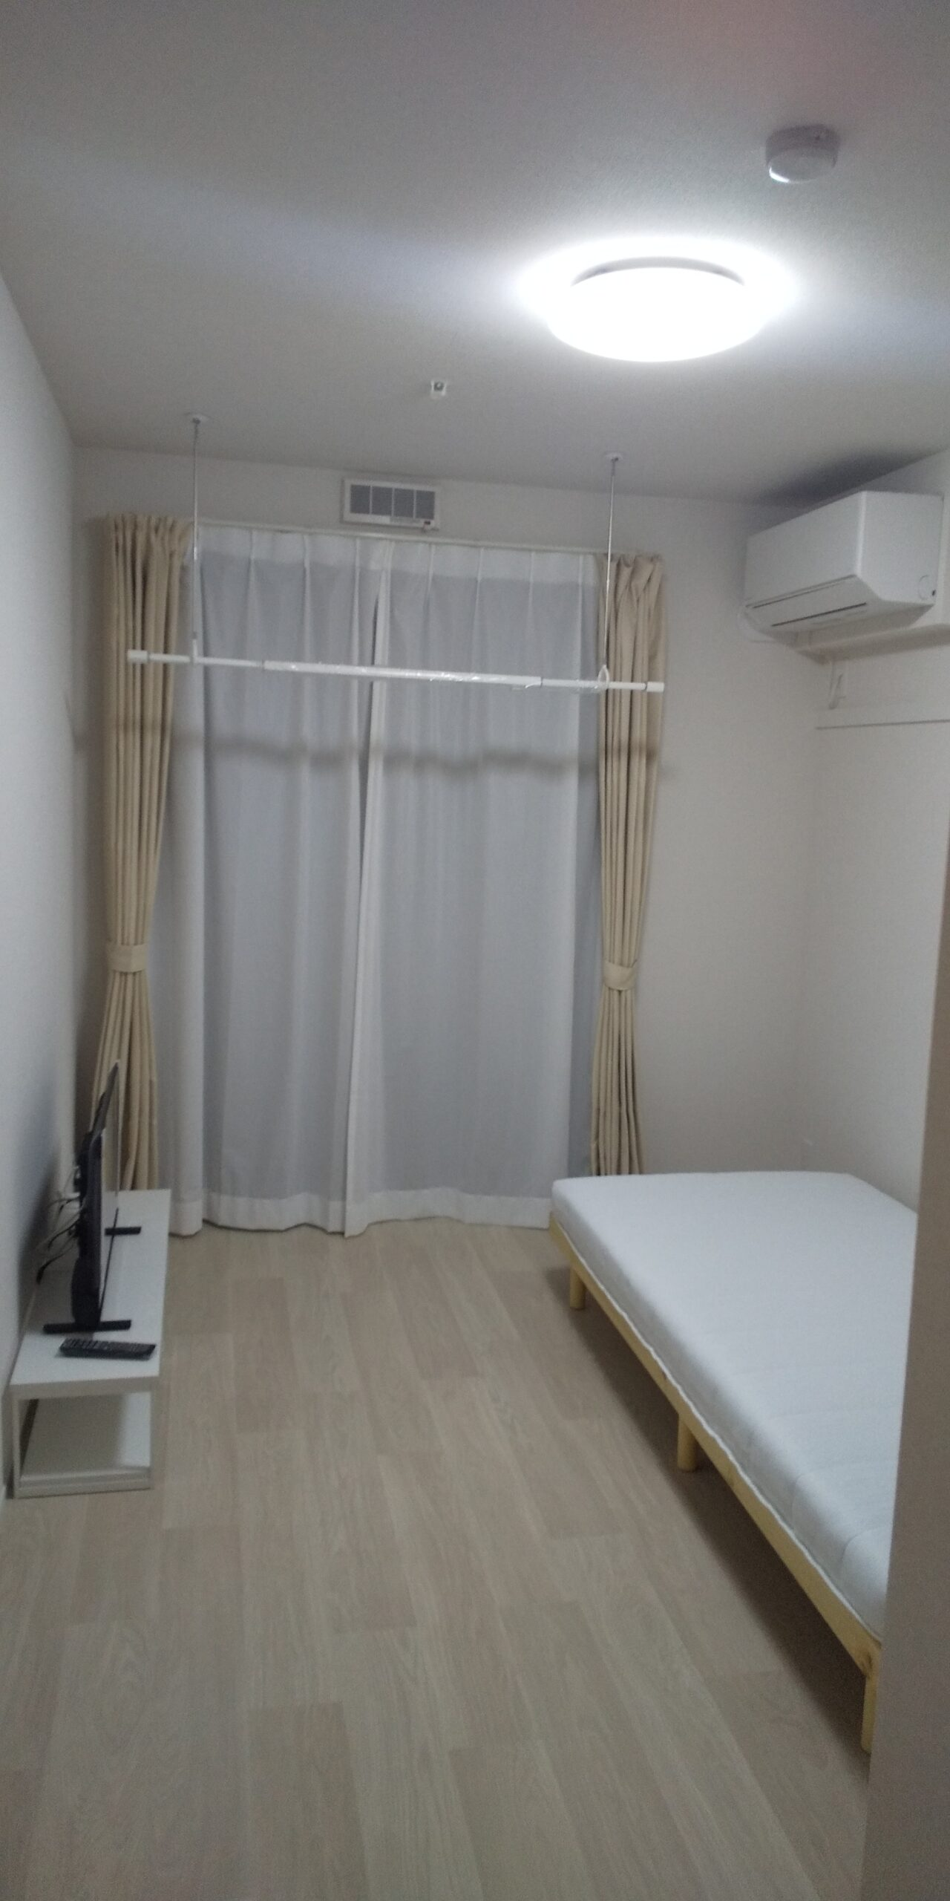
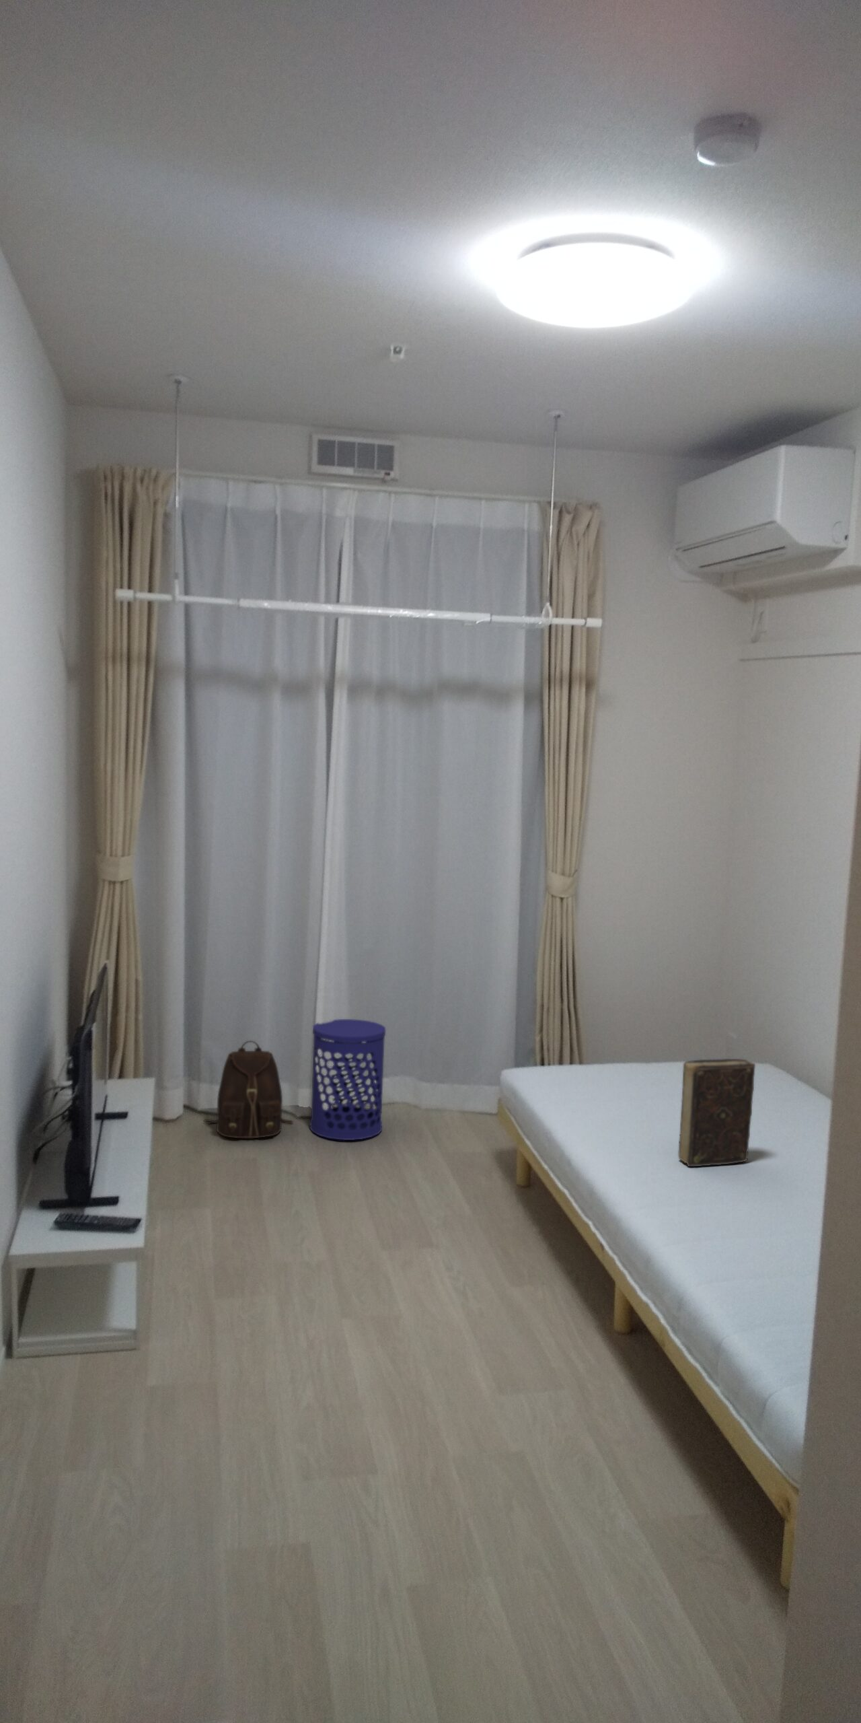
+ book [678,1058,756,1167]
+ backpack [203,1040,294,1138]
+ waste bin [310,1019,387,1141]
